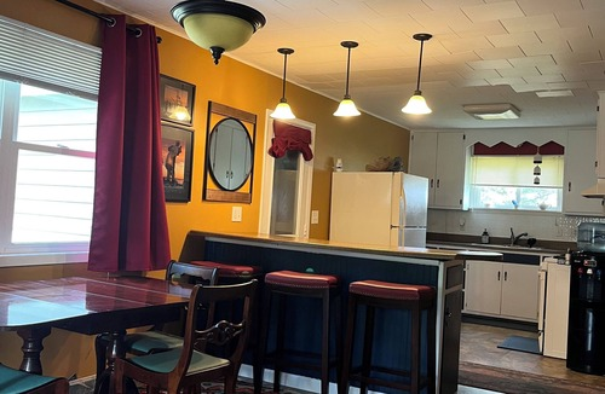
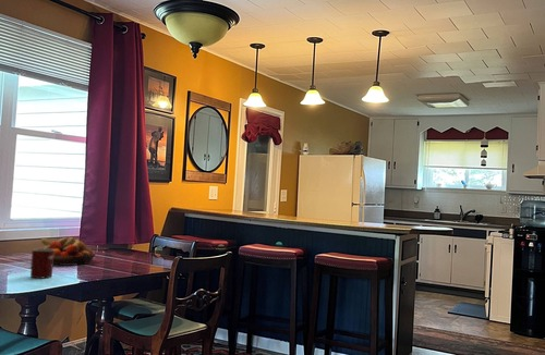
+ mug [29,247,55,279]
+ fruit bowl [40,236,97,267]
